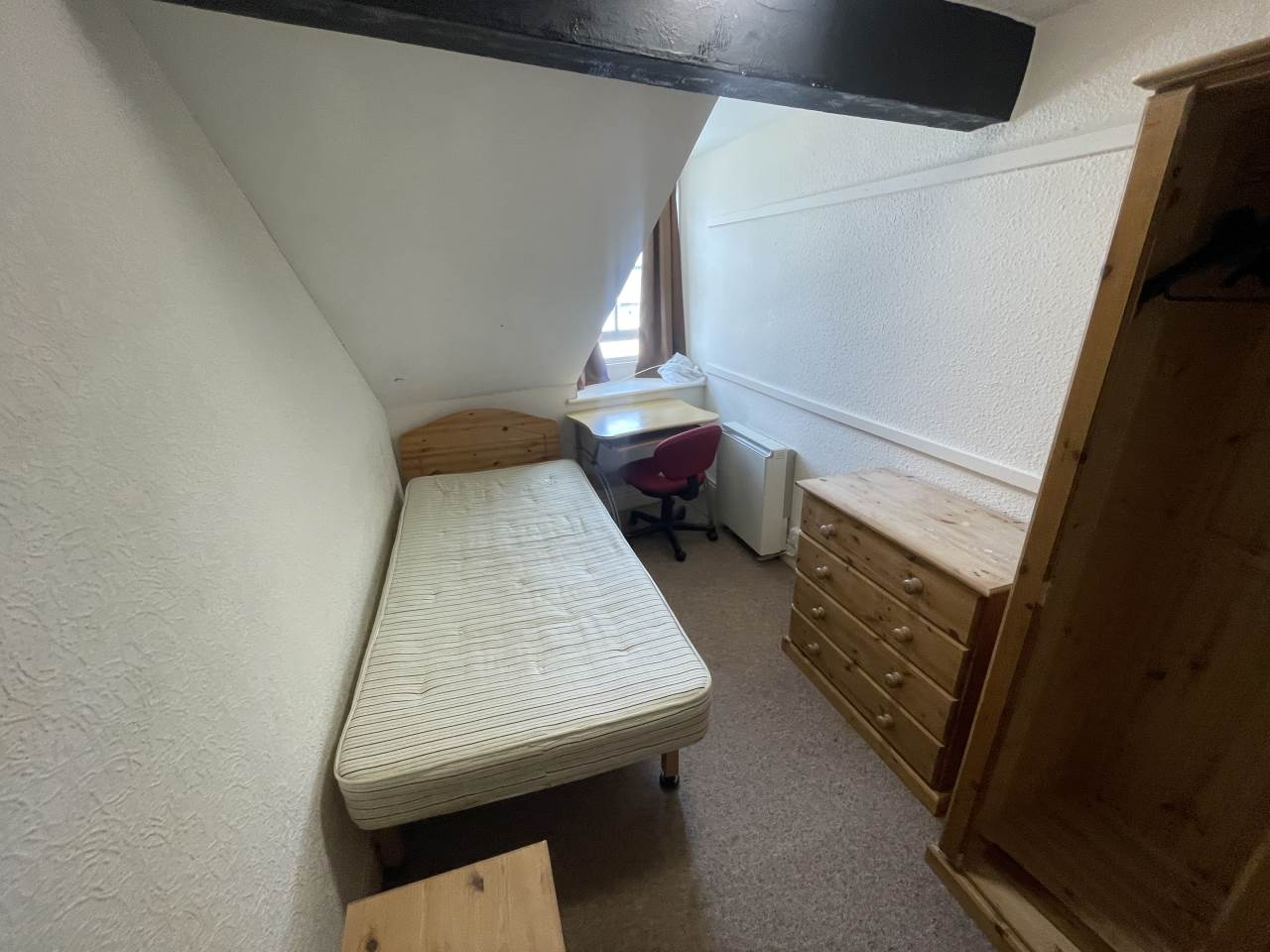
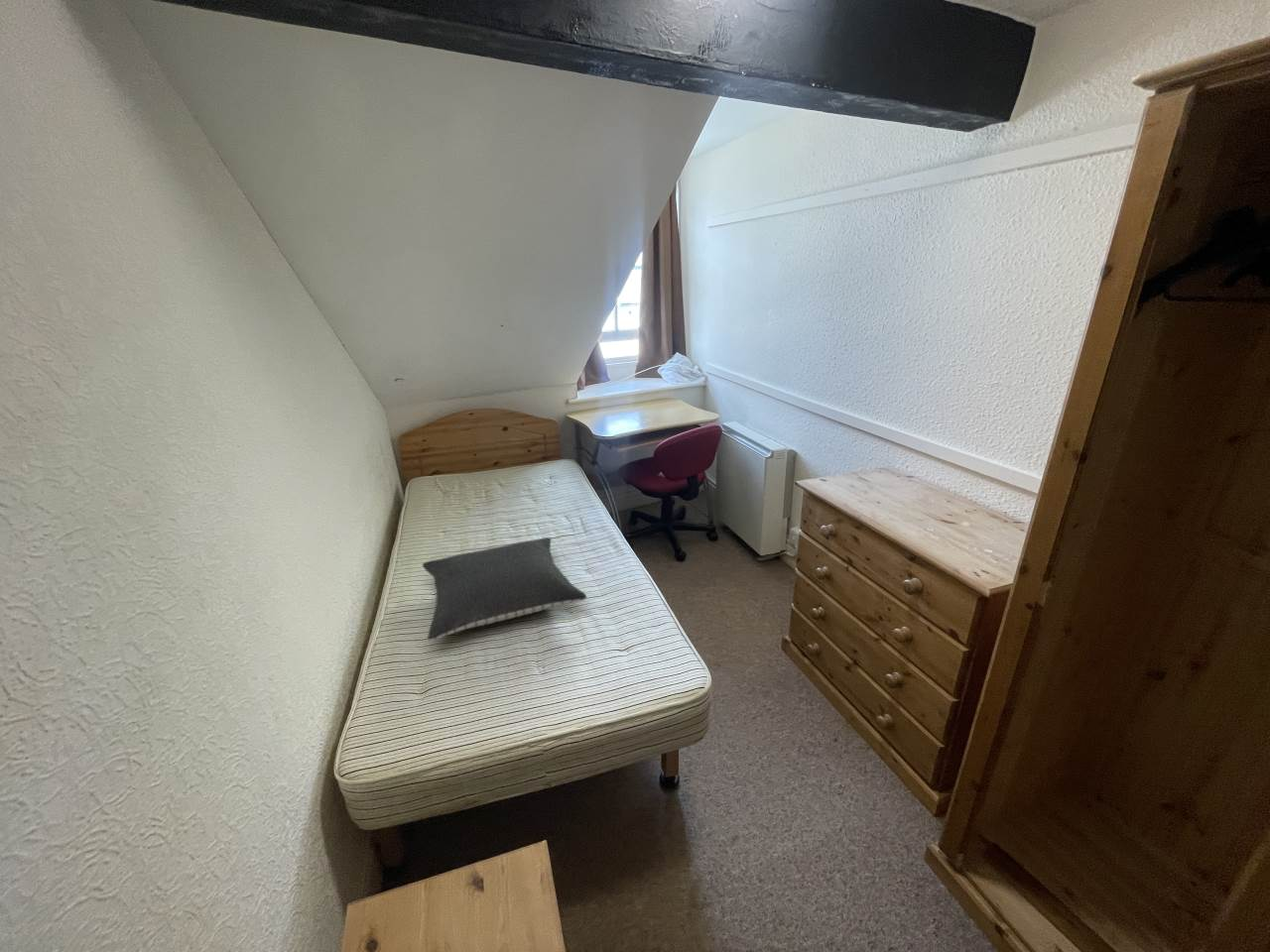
+ pillow [422,536,587,642]
